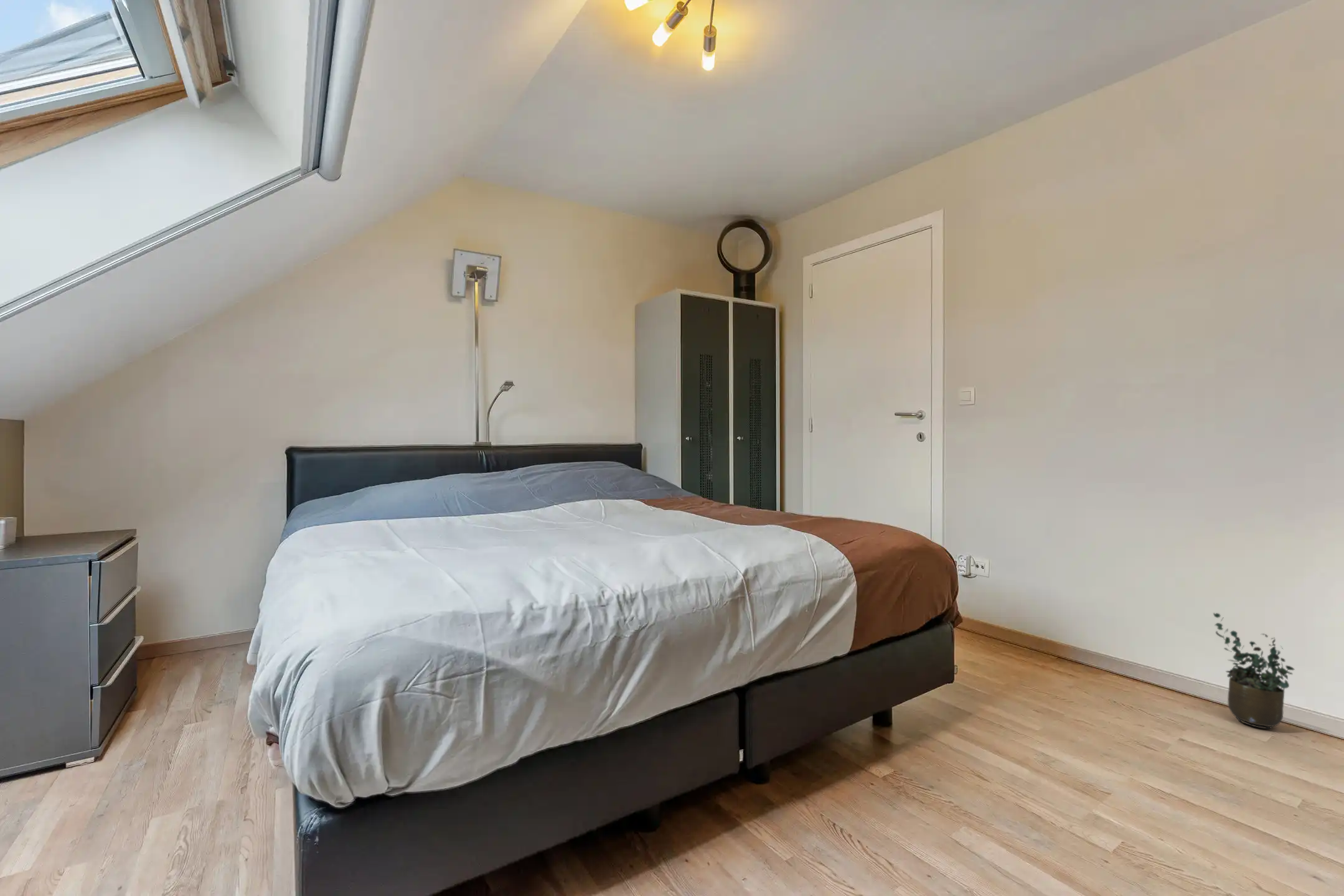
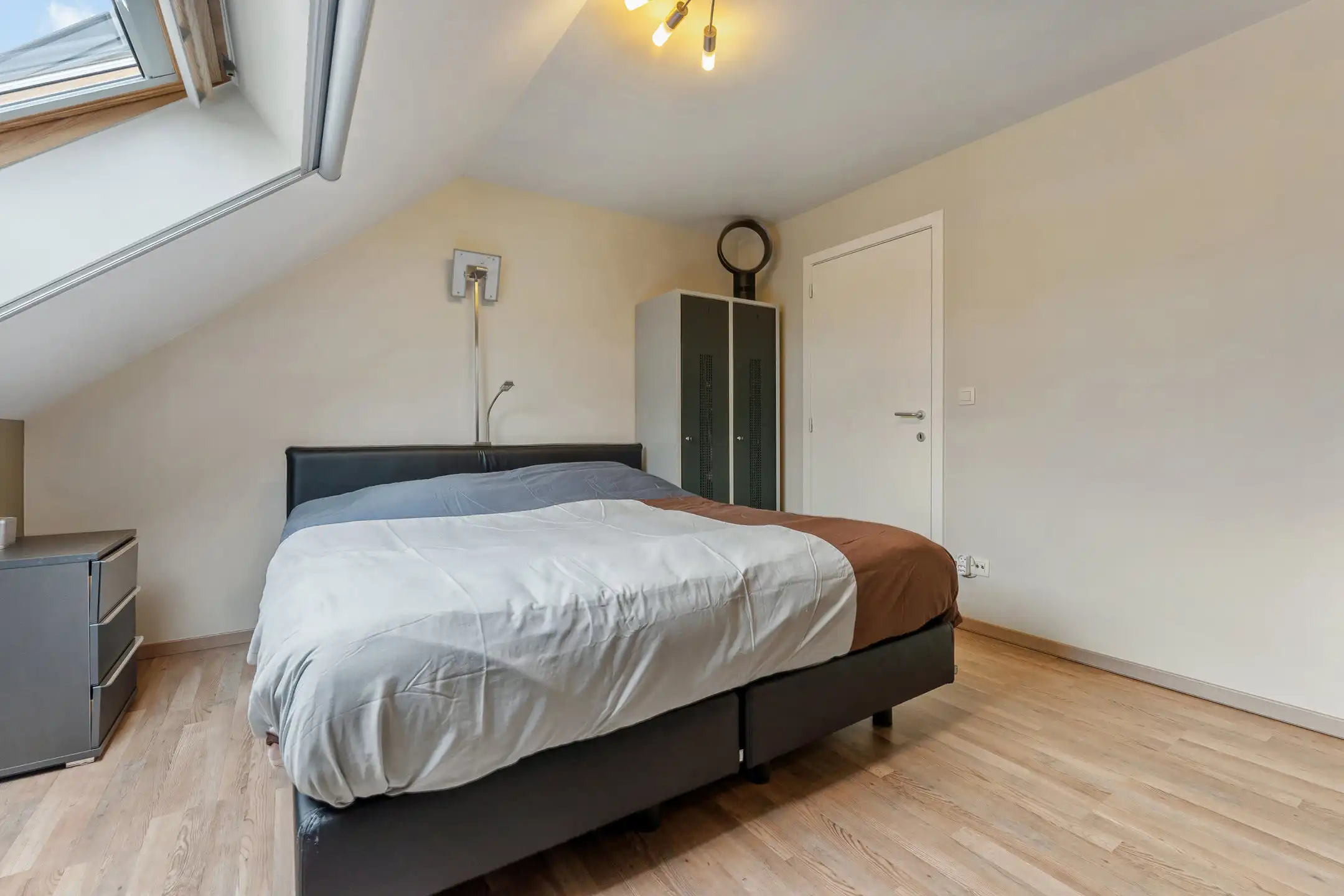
- potted plant [1213,612,1295,730]
